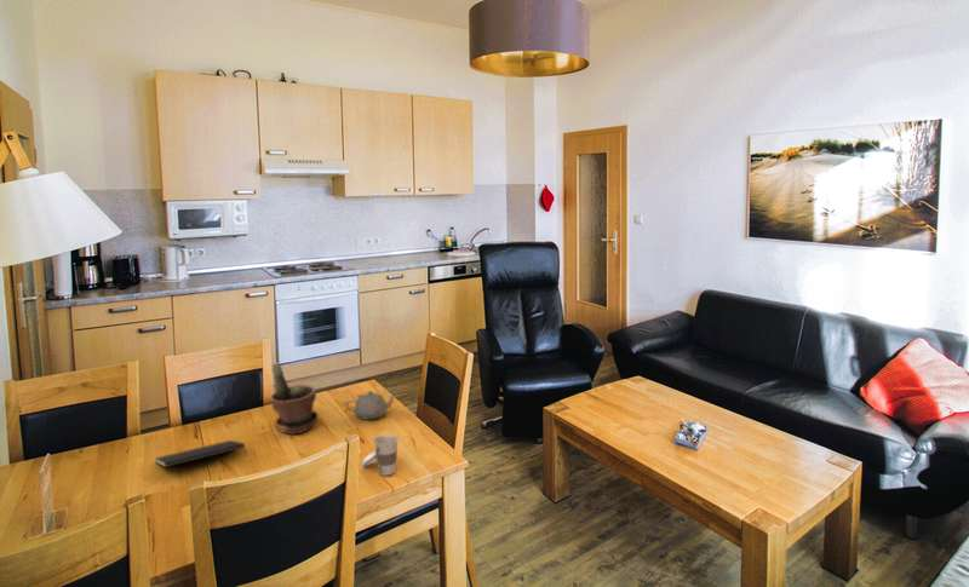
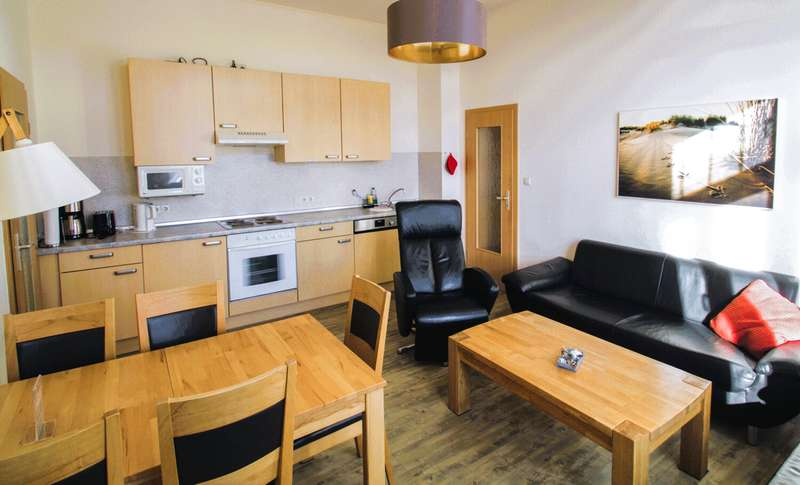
- teapot [344,390,399,420]
- notepad [153,439,248,468]
- cup [360,433,400,477]
- potted plant [269,361,320,436]
